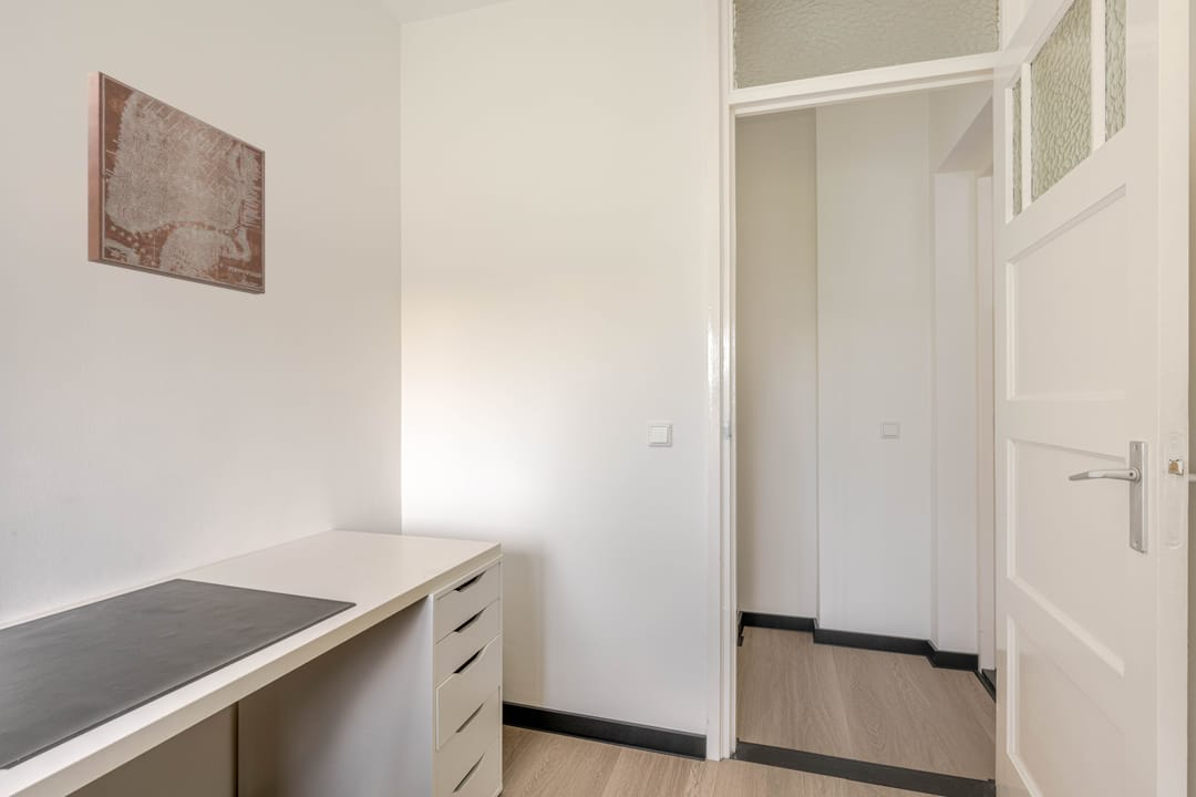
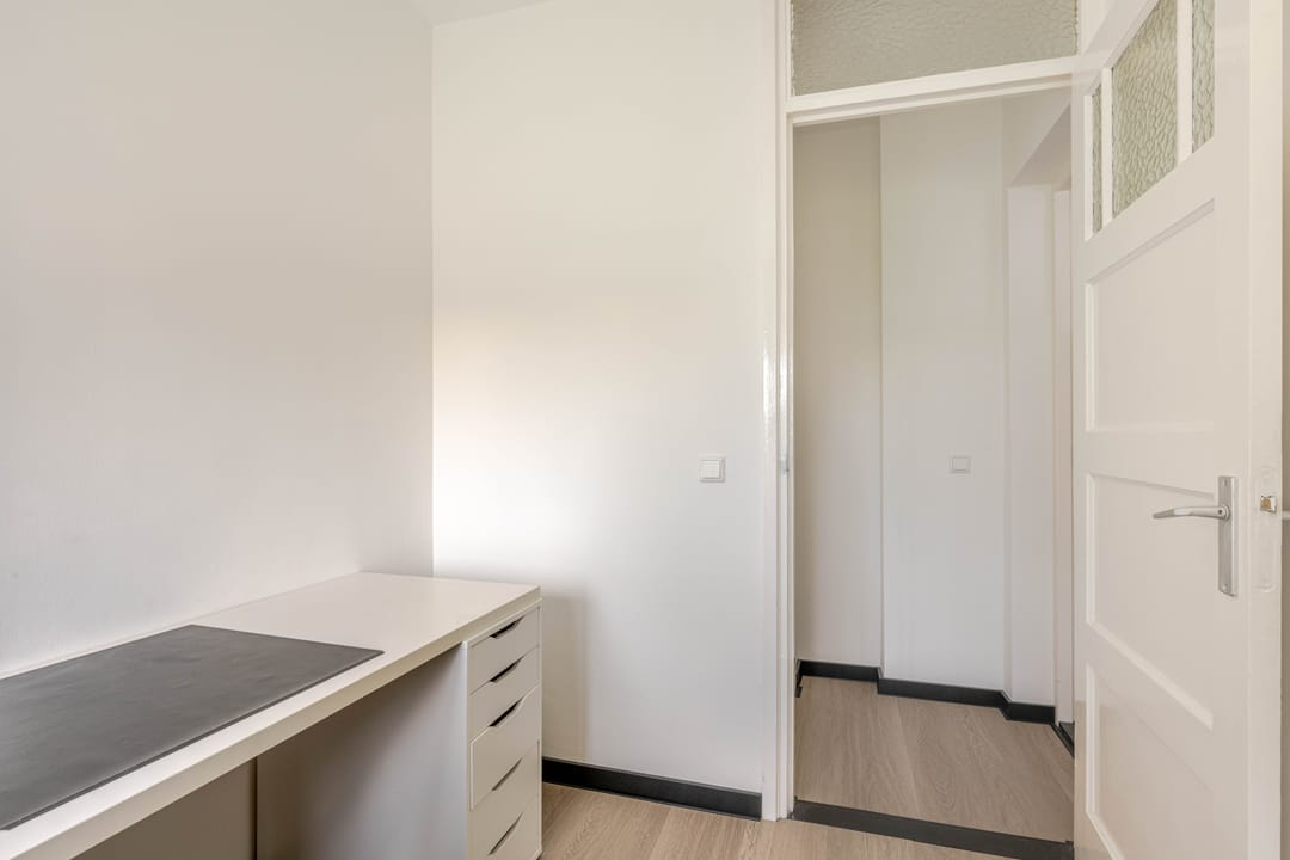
- wall art [86,71,266,296]
